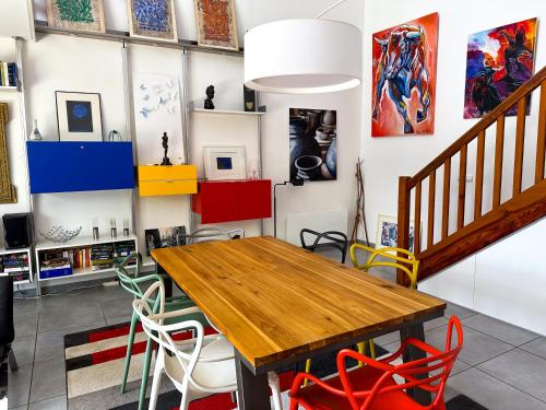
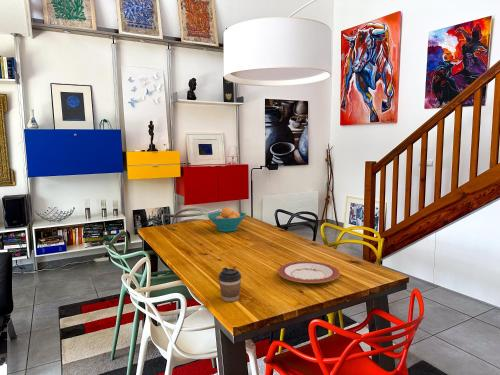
+ plate [277,260,341,284]
+ fruit bowl [207,207,248,233]
+ coffee cup [217,266,242,303]
